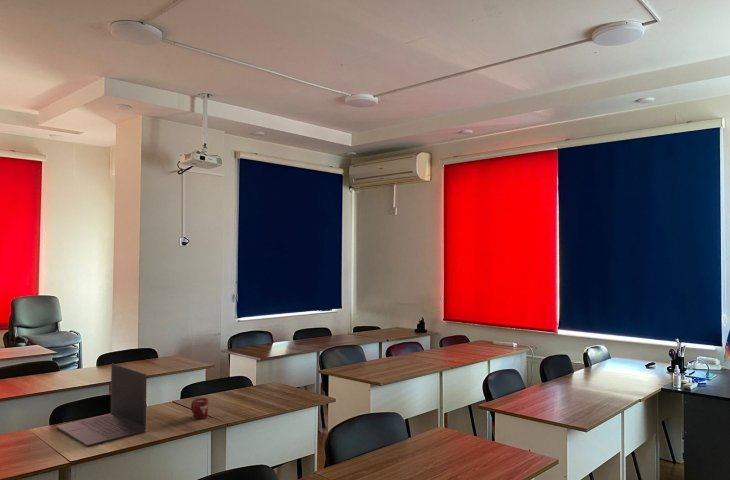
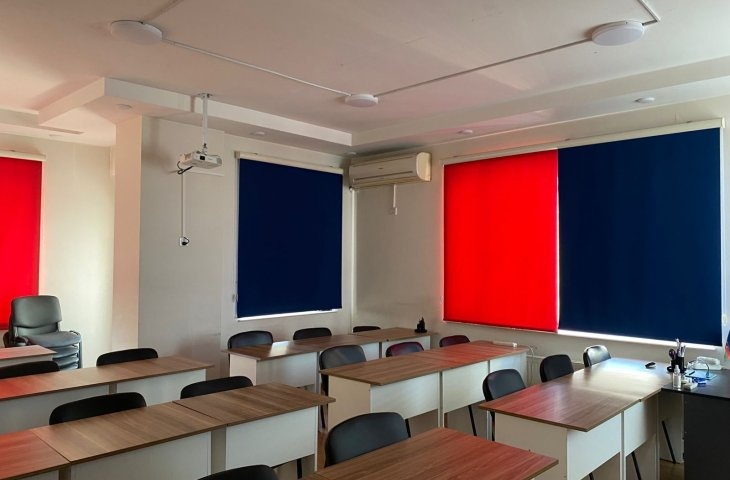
- laptop [56,363,148,448]
- cup [190,397,209,420]
